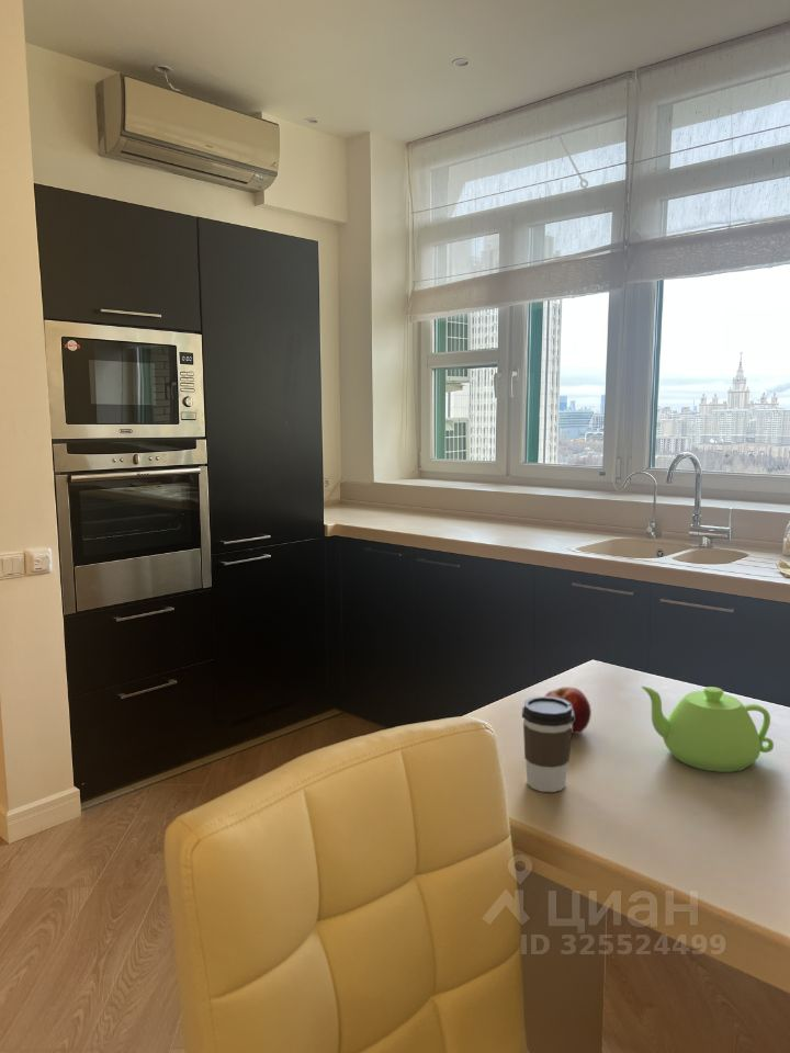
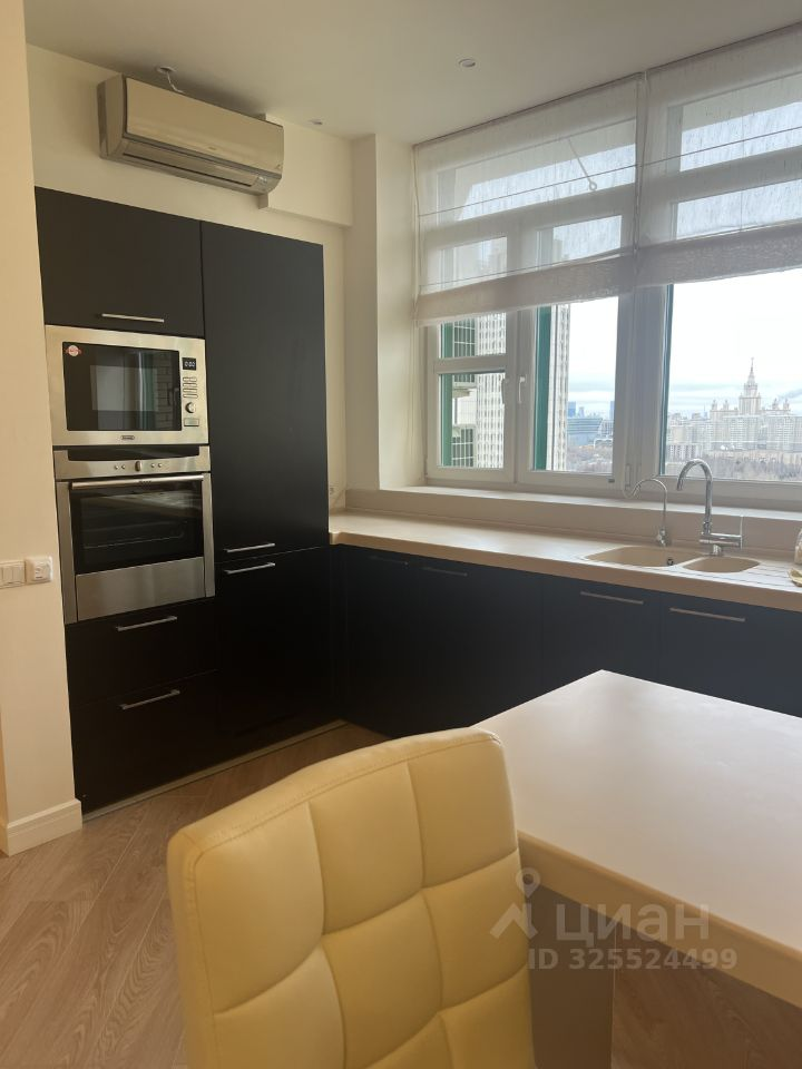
- teapot [641,686,775,773]
- fruit [543,686,592,735]
- coffee cup [521,695,574,793]
